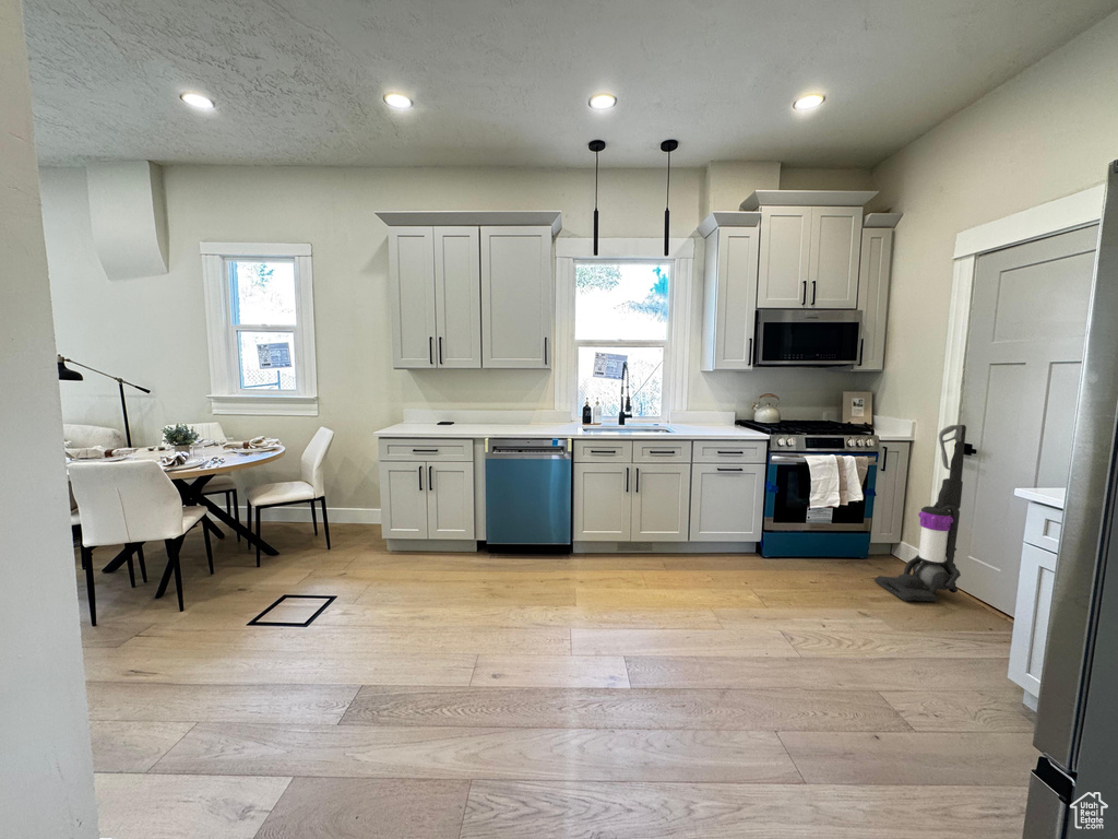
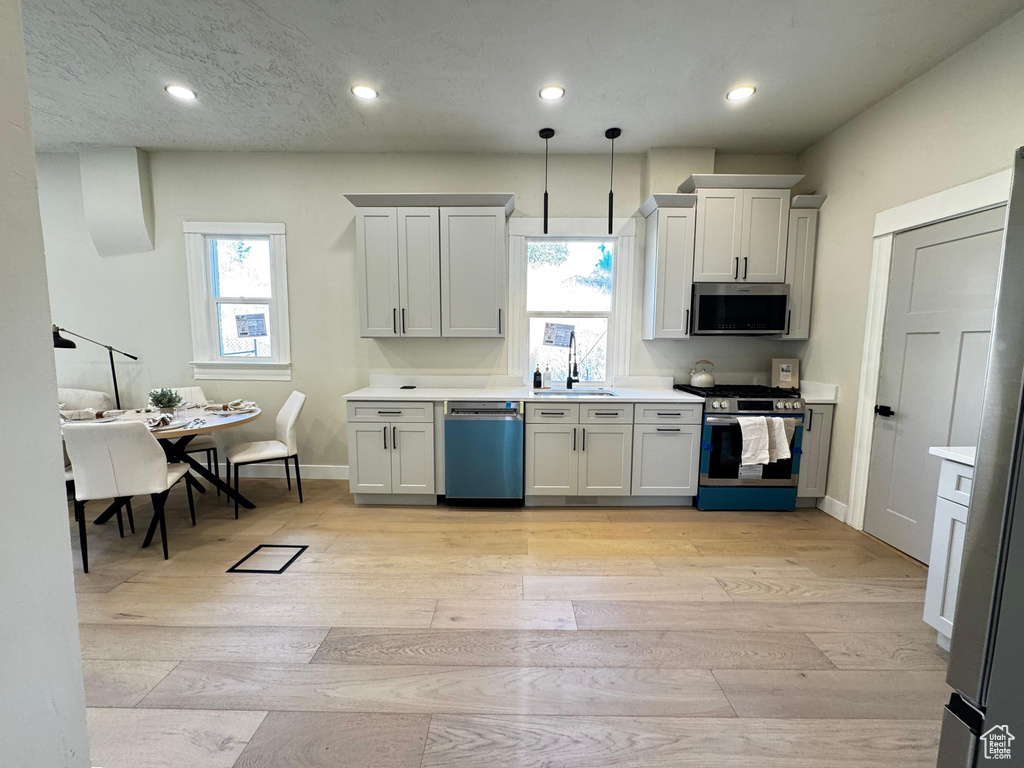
- vacuum cleaner [873,424,967,602]
